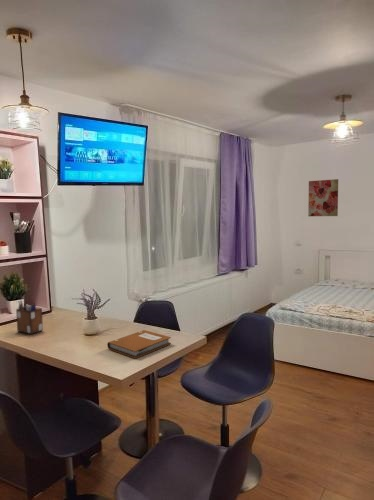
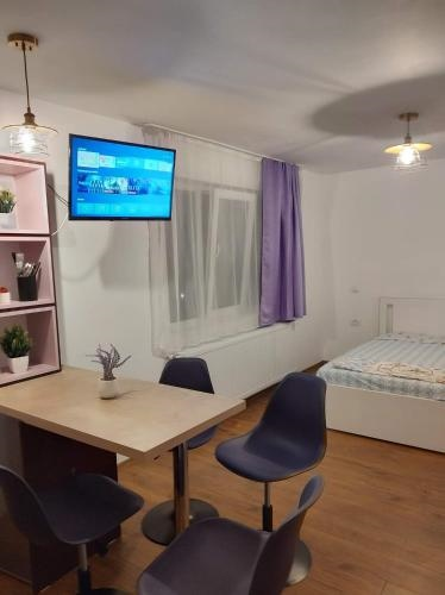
- desk organizer [15,299,44,335]
- wall art [307,178,339,217]
- notebook [106,329,172,359]
